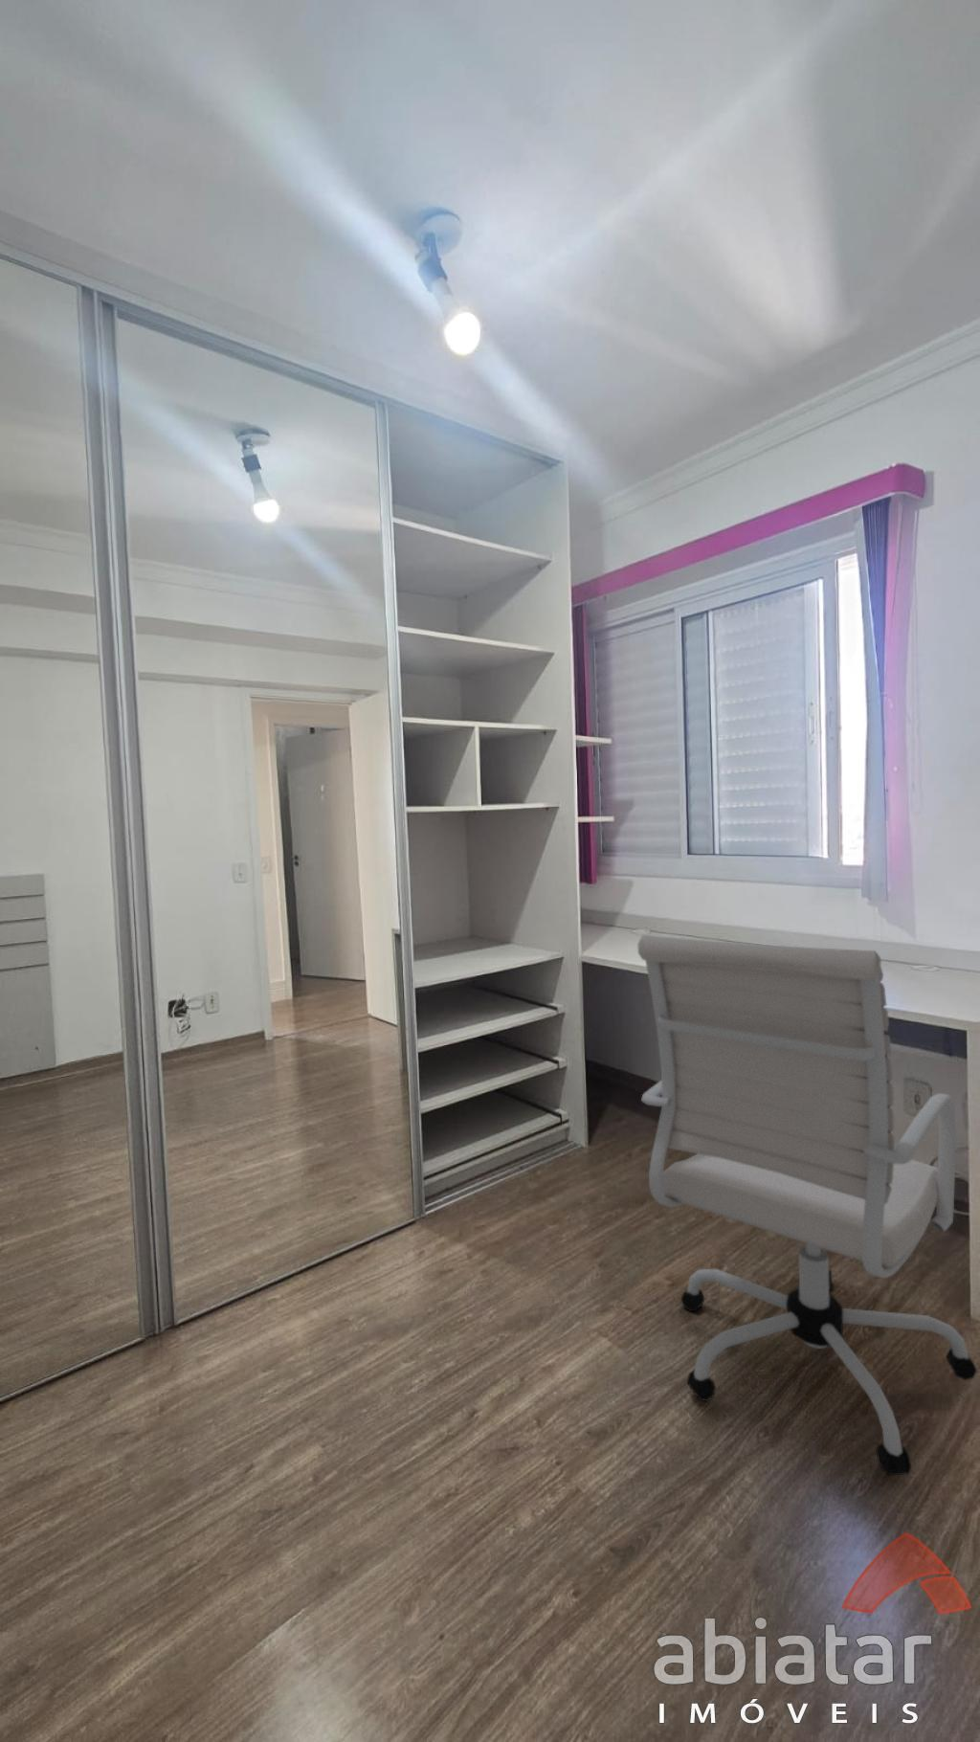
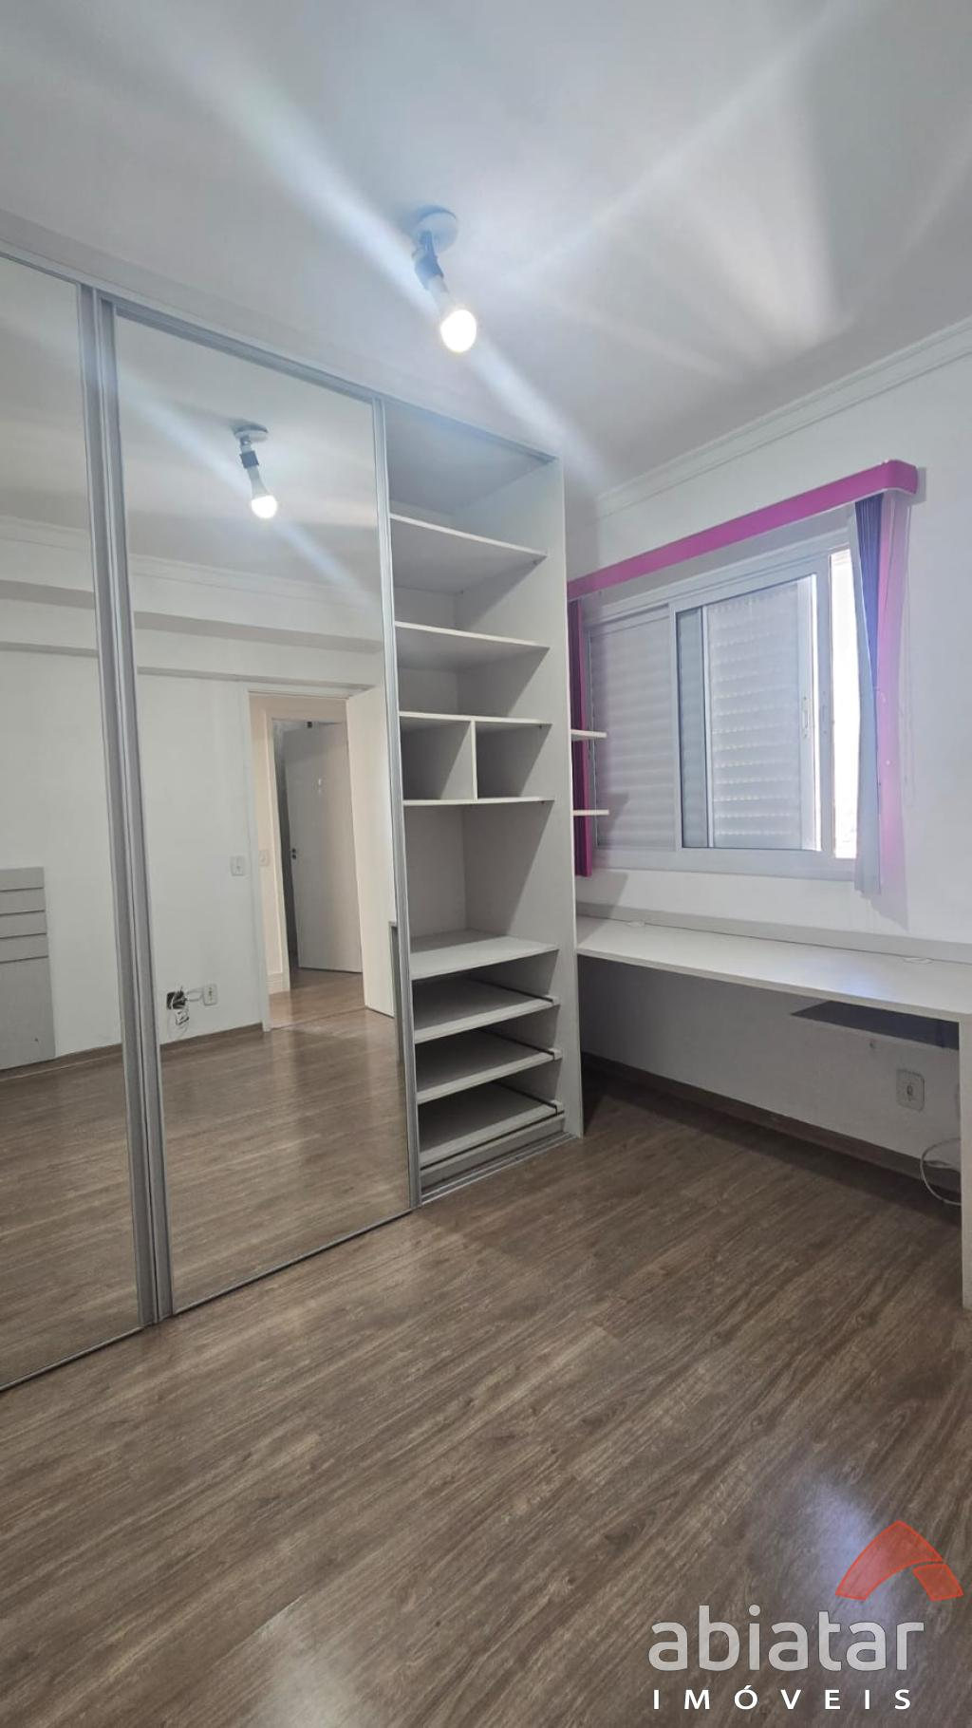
- office chair [638,933,978,1476]
